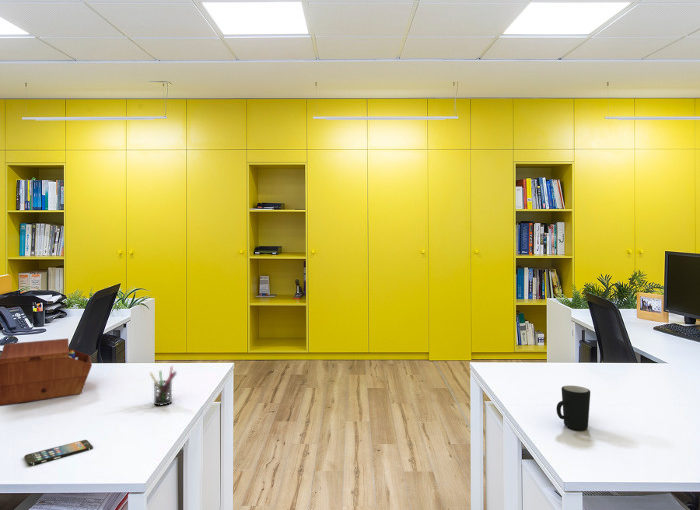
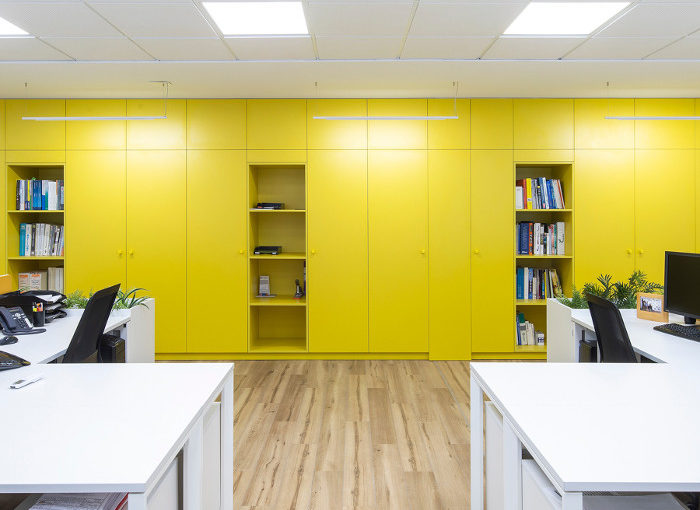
- mug [555,385,591,431]
- pen holder [149,365,178,406]
- sewing box [0,338,93,407]
- smartphone [23,439,94,467]
